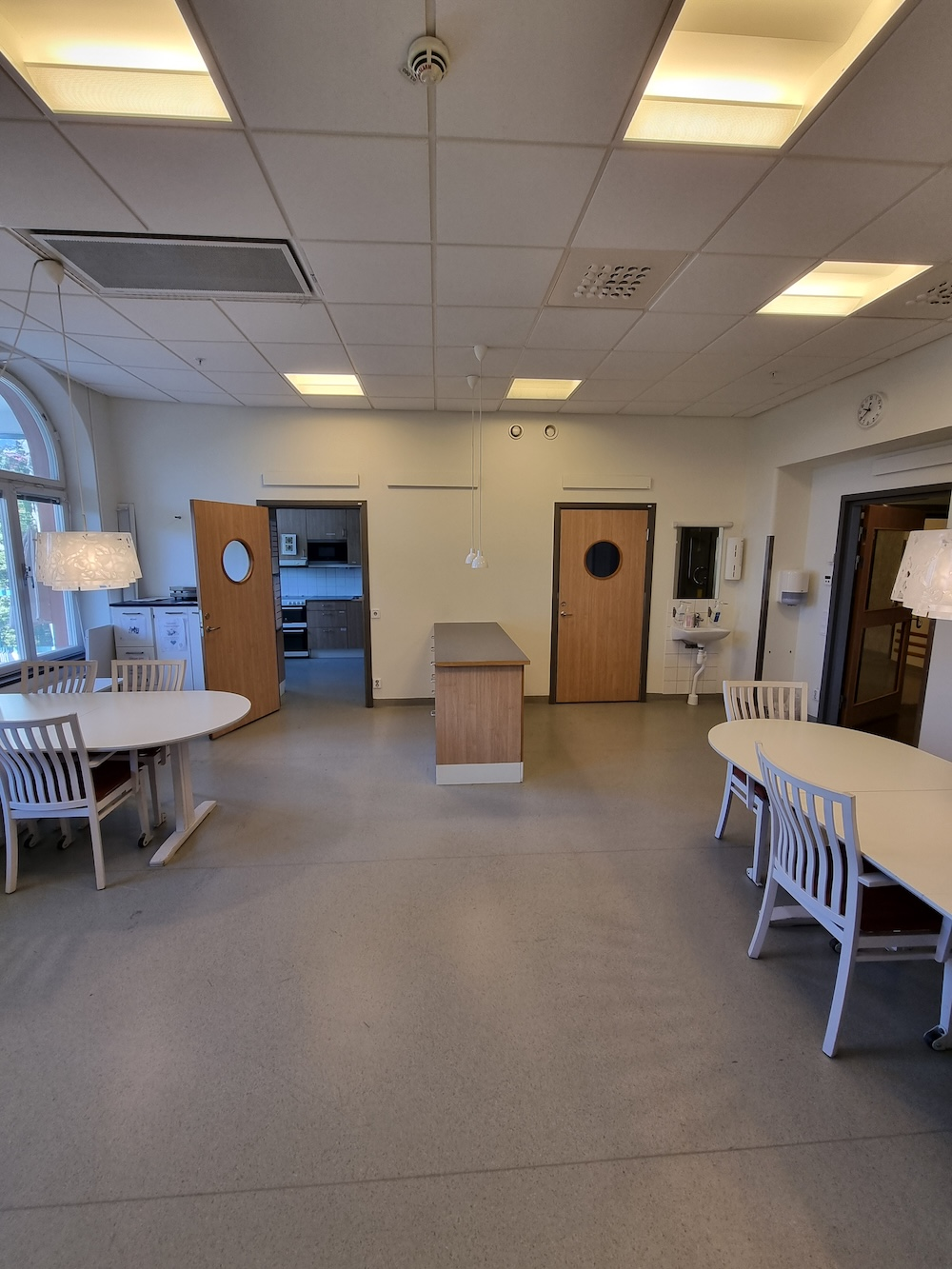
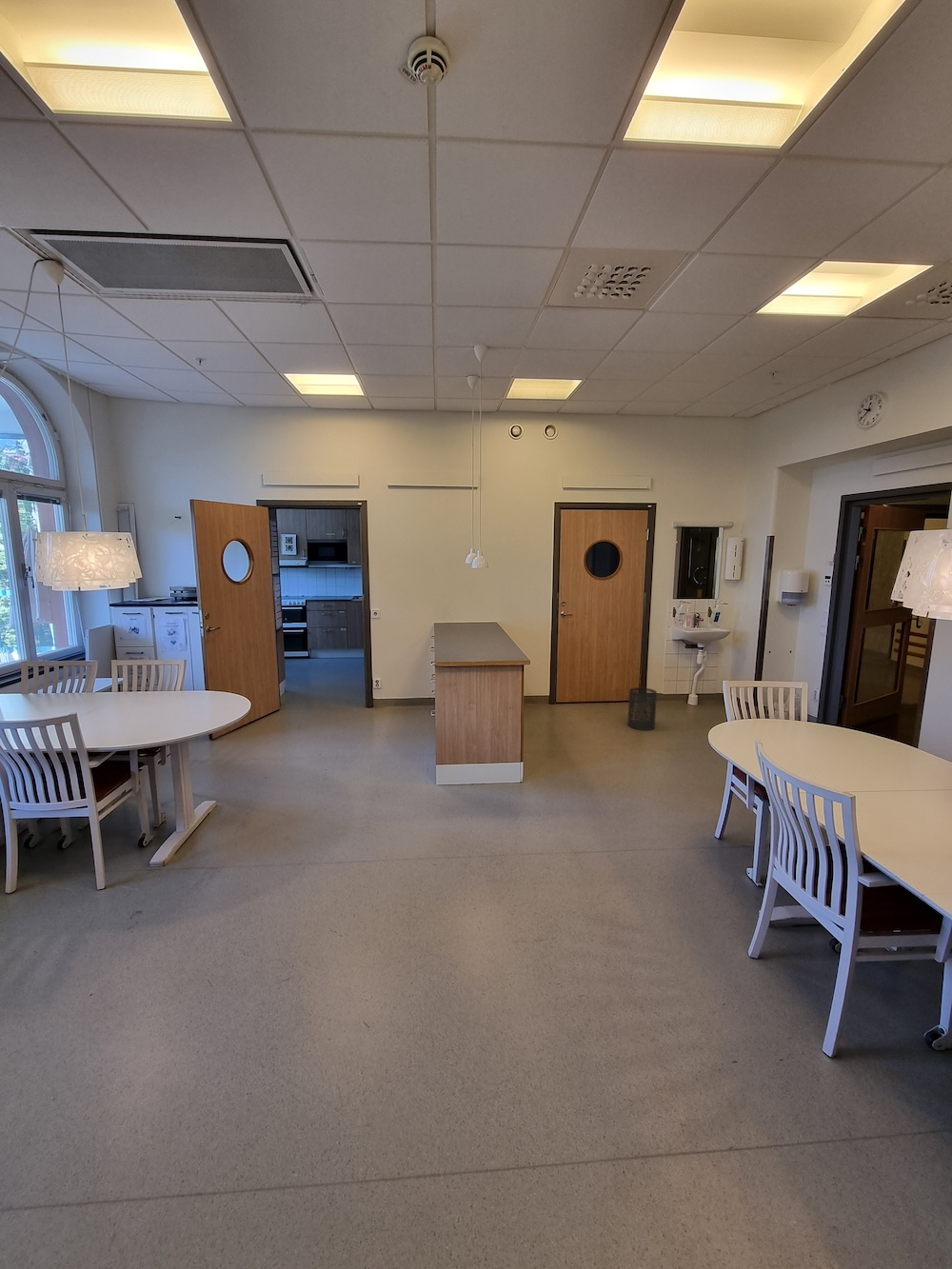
+ trash can [627,686,658,731]
